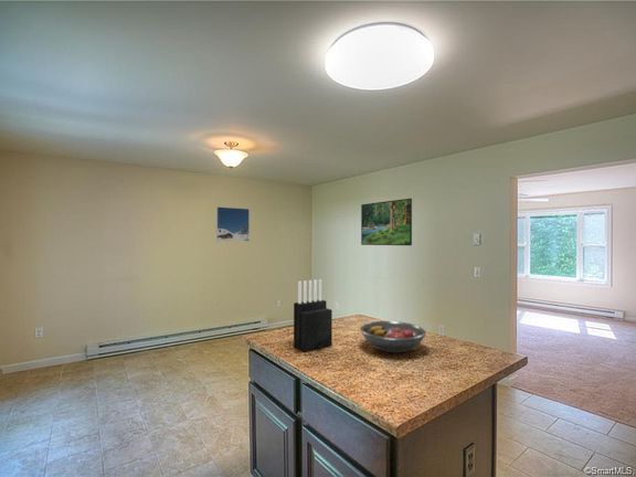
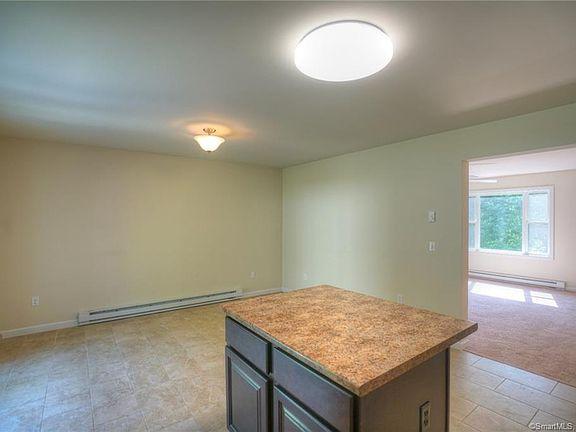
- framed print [215,205,251,242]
- fruit bowl [359,320,427,353]
- knife block [293,278,333,353]
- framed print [360,198,413,246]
